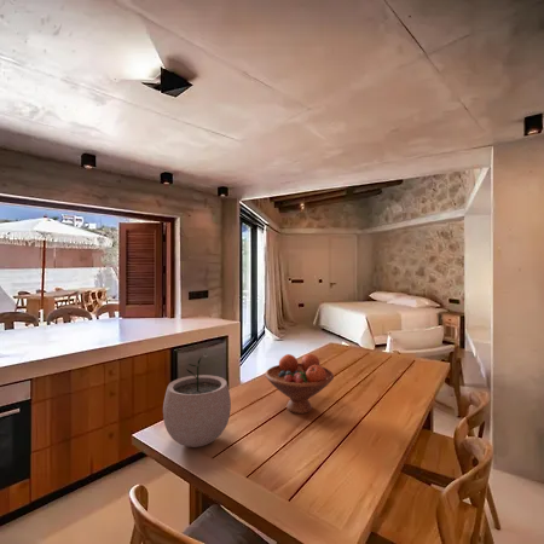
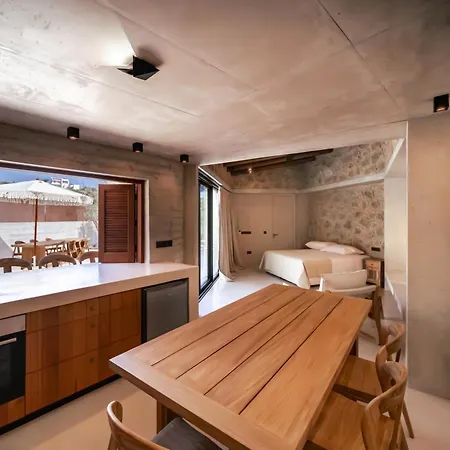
- fruit bowl [265,353,335,415]
- plant pot [162,357,232,448]
